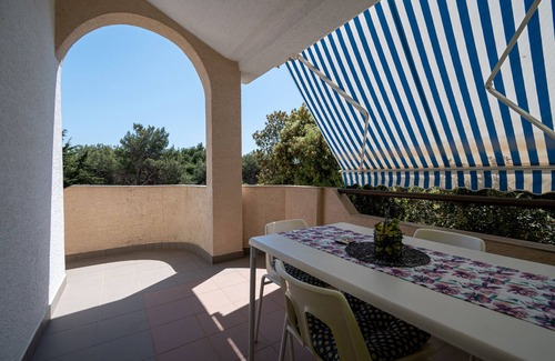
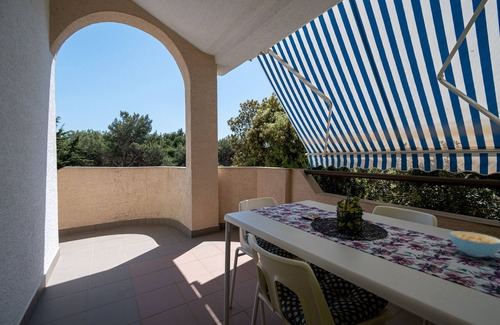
+ cereal bowl [448,230,500,258]
